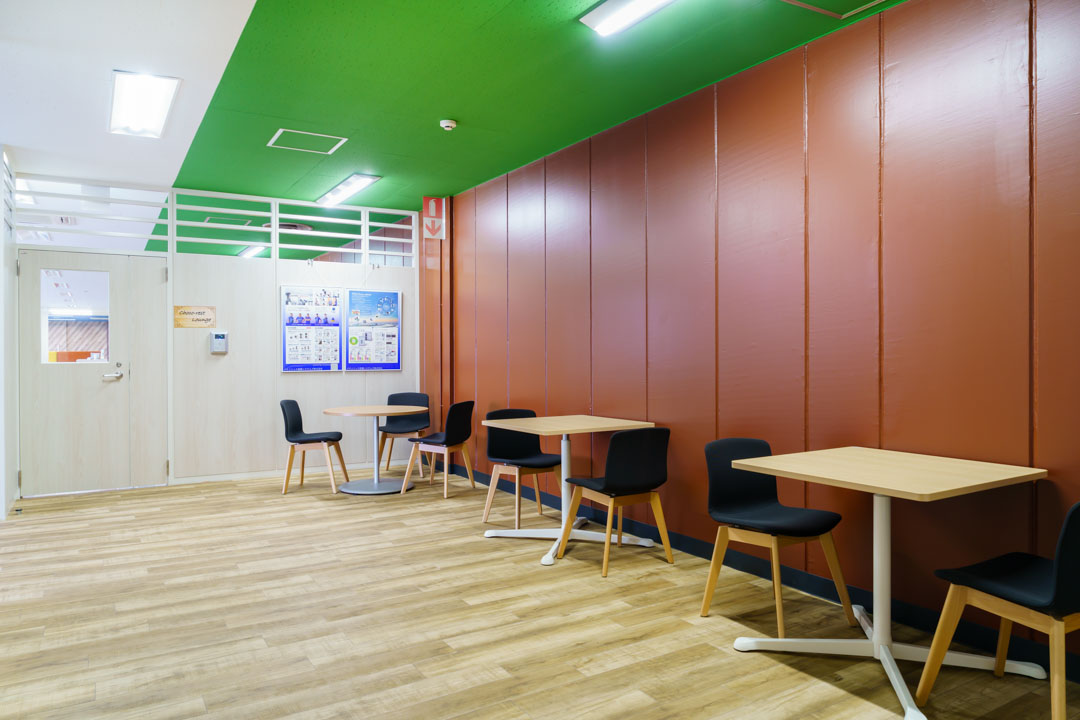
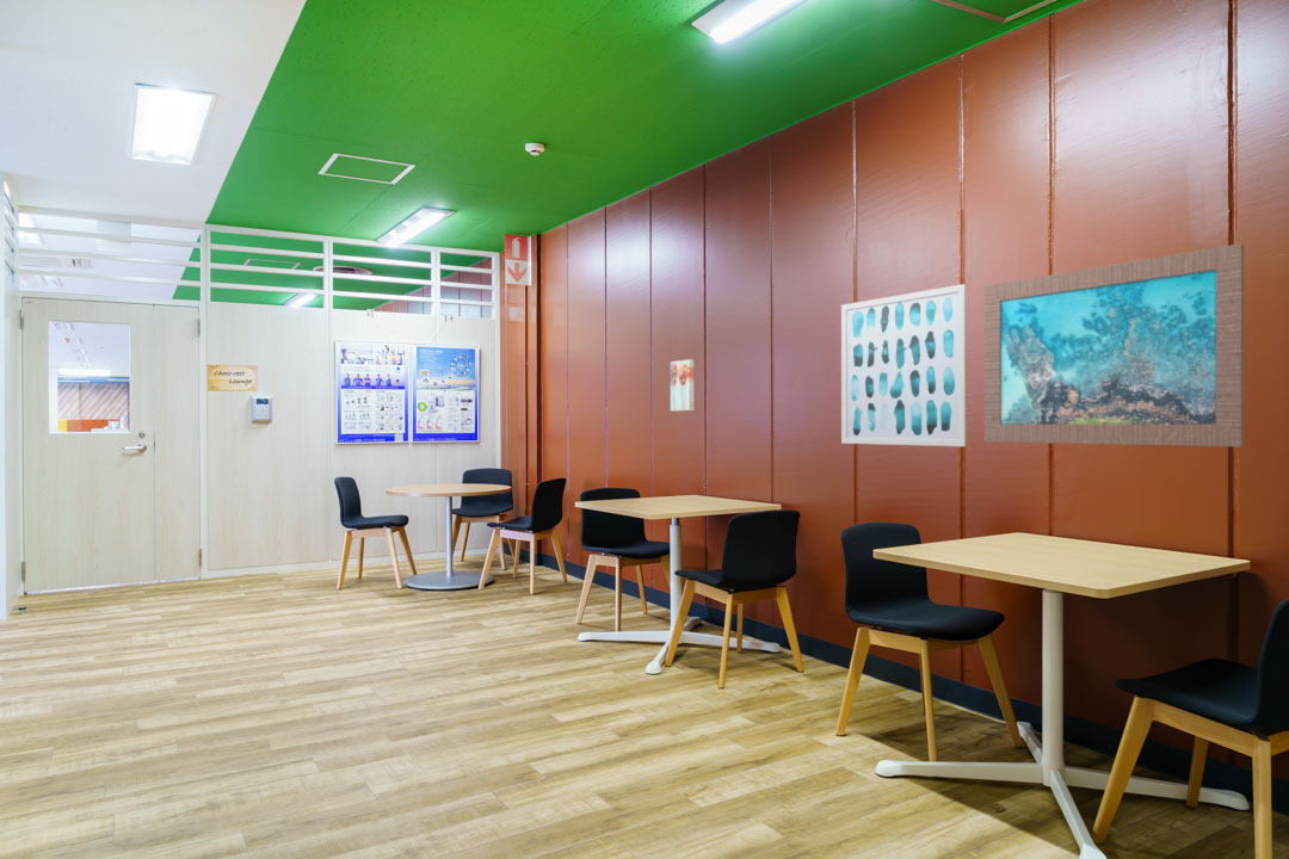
+ wall art [840,283,967,447]
+ wall art [670,358,695,412]
+ wall art [983,242,1245,449]
